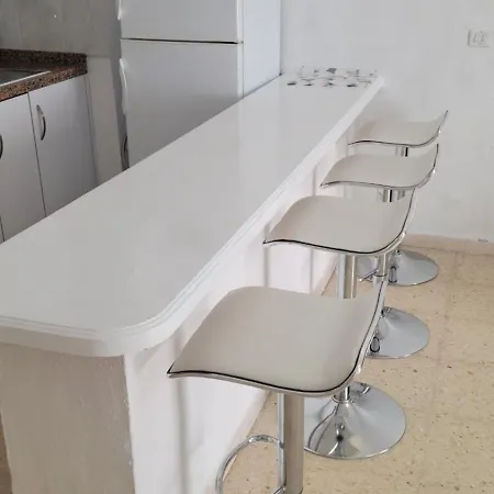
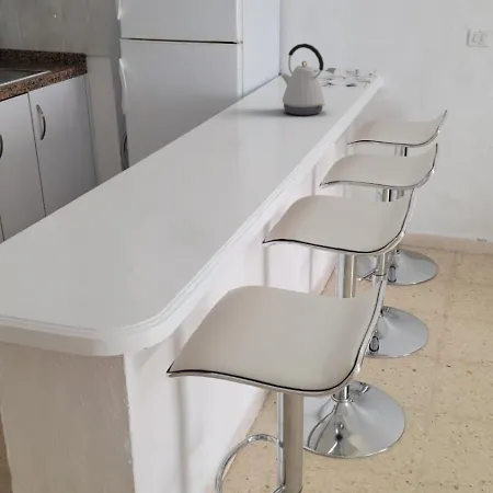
+ kettle [280,43,326,116]
